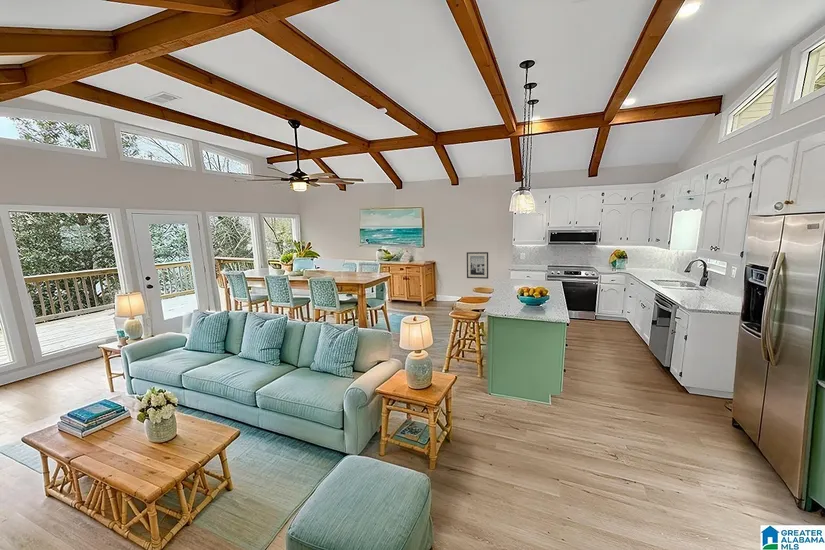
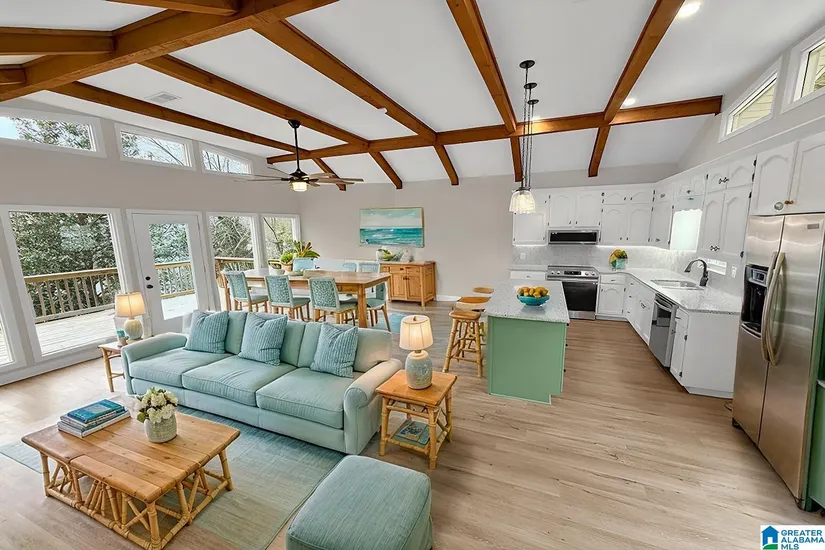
- wall art [466,251,489,280]
